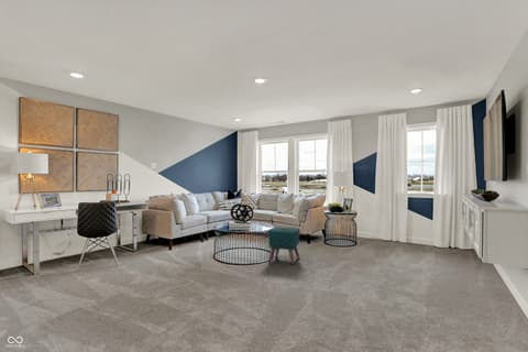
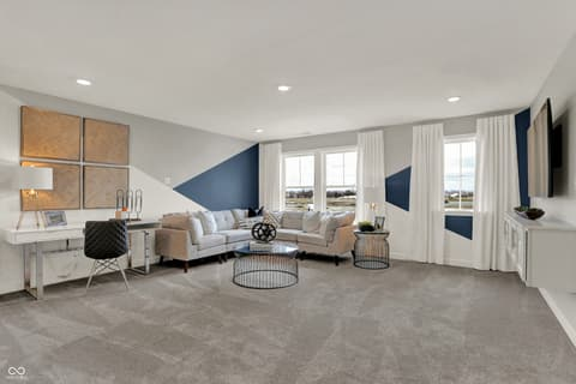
- ottoman [267,226,301,265]
